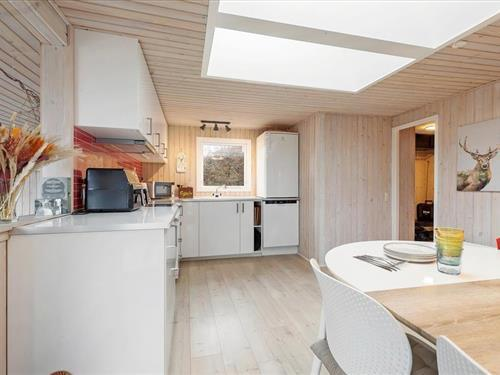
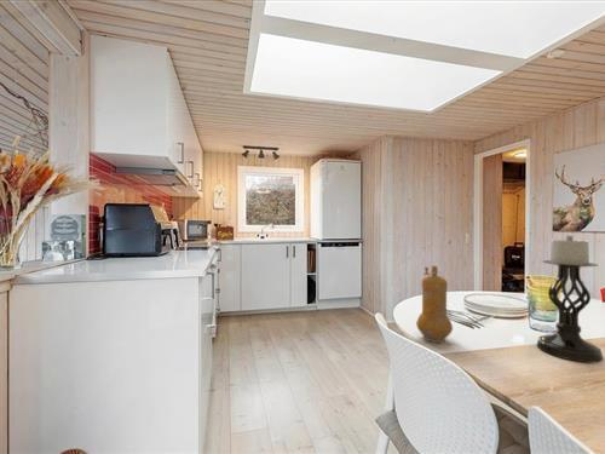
+ candle holder [536,235,604,363]
+ pepper mill [415,264,454,344]
